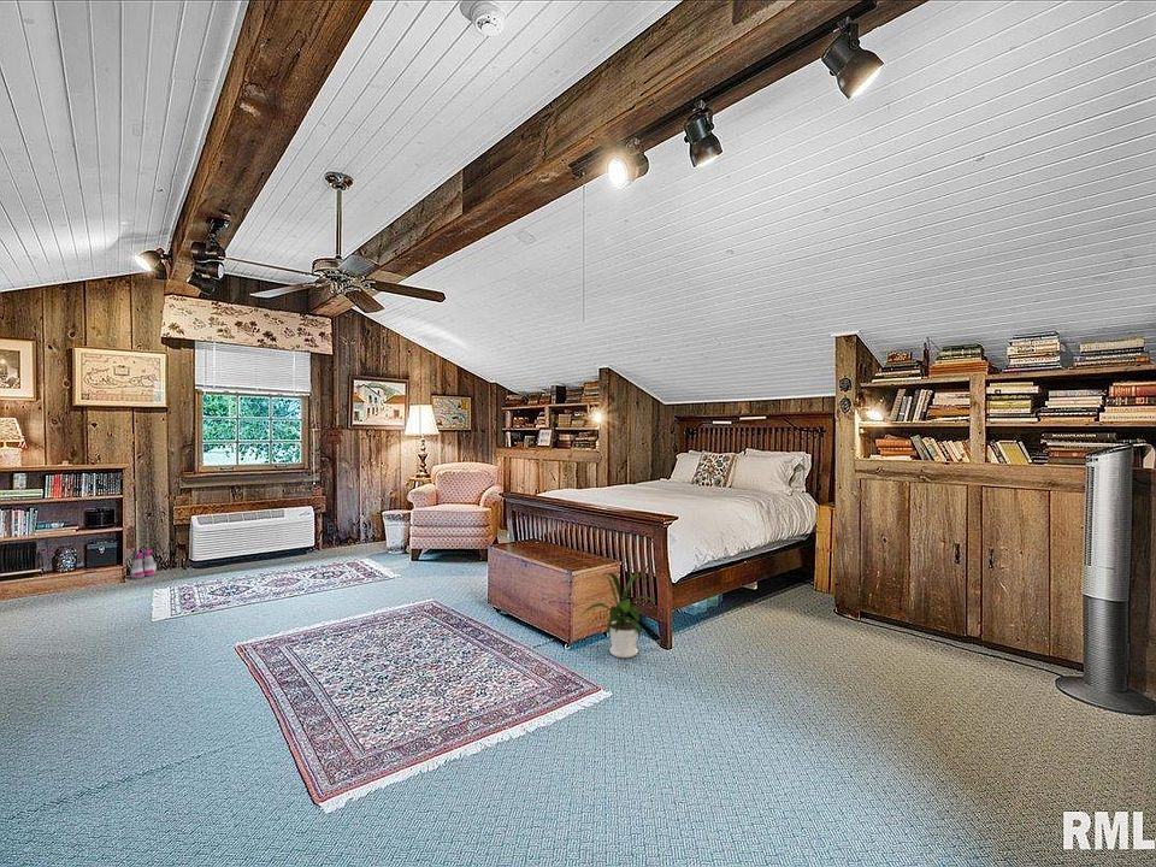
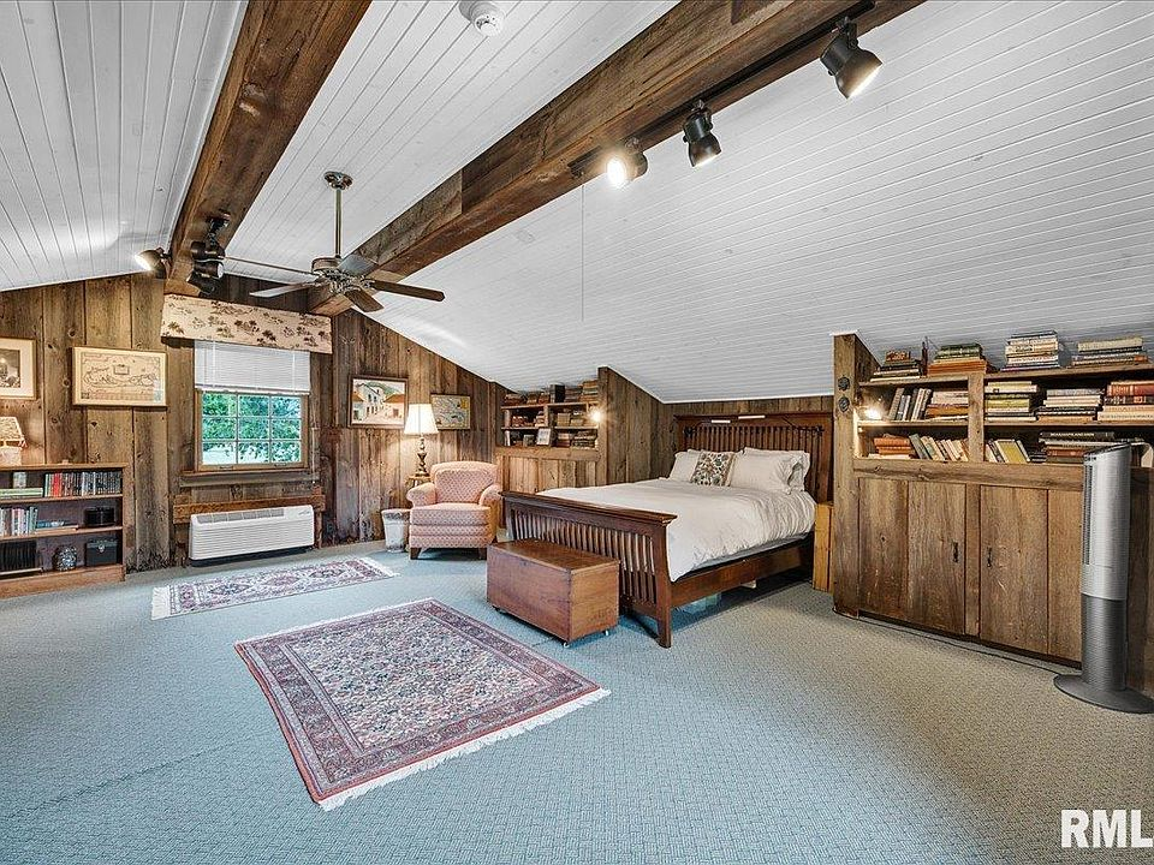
- boots [129,548,158,580]
- house plant [578,572,659,659]
